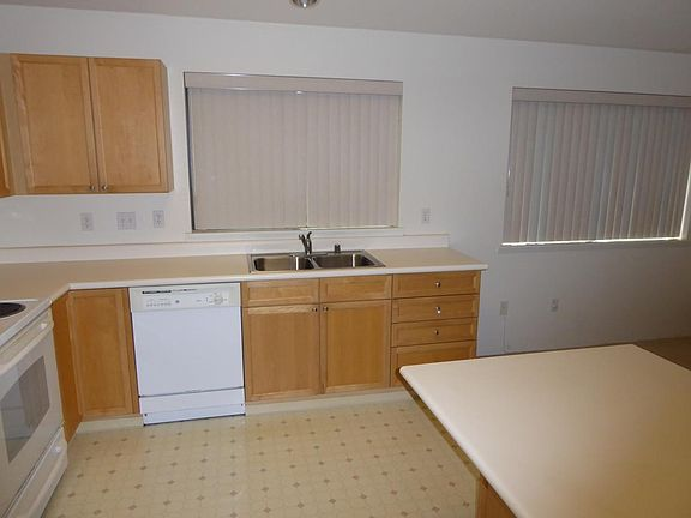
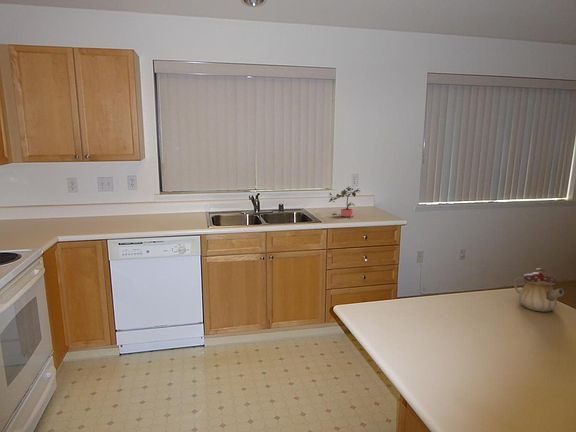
+ potted plant [328,185,361,218]
+ teapot [513,267,565,313]
